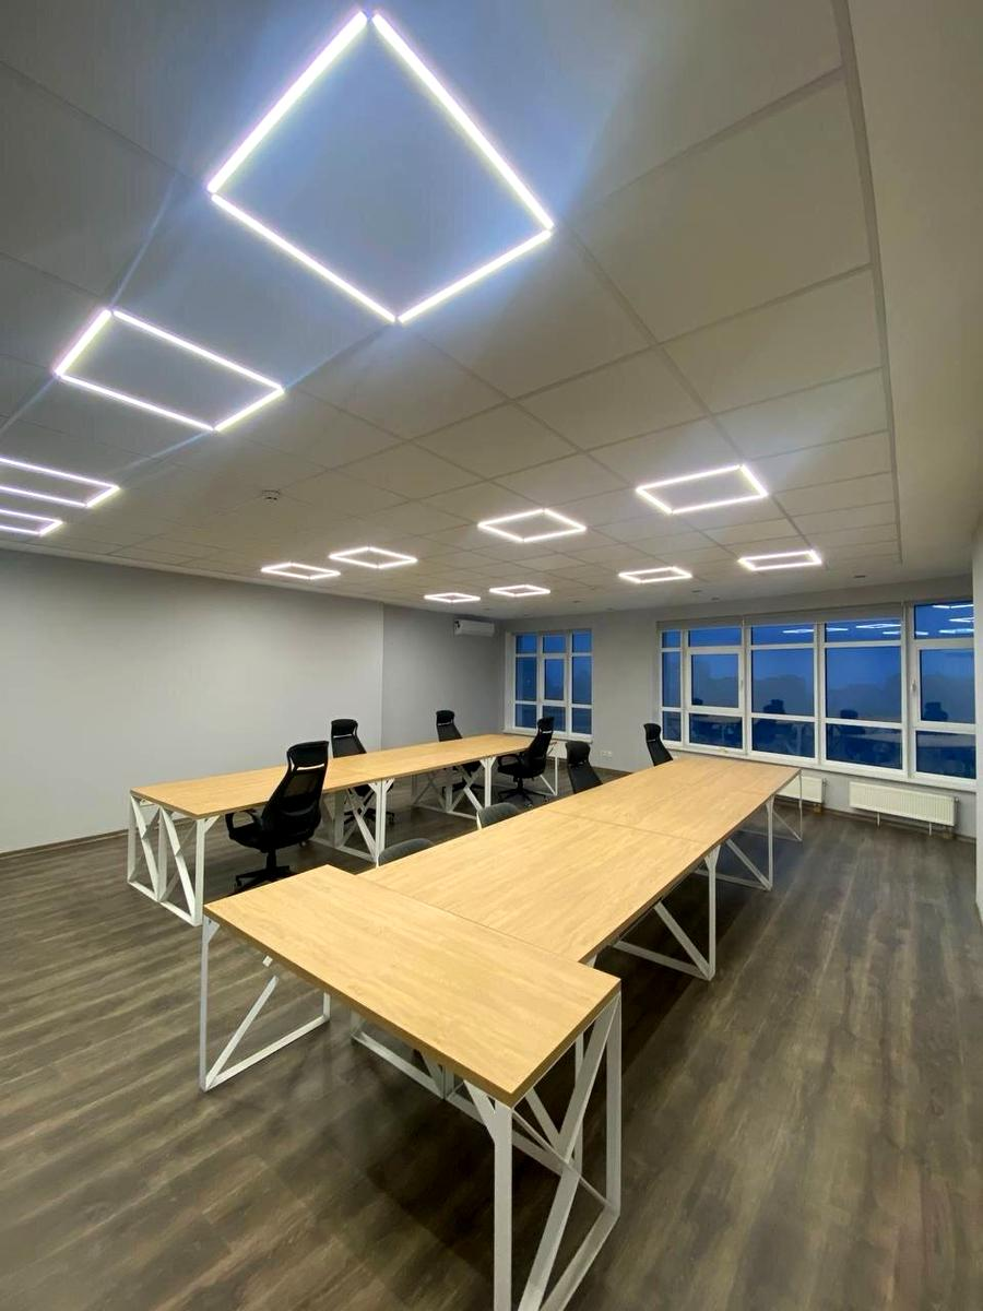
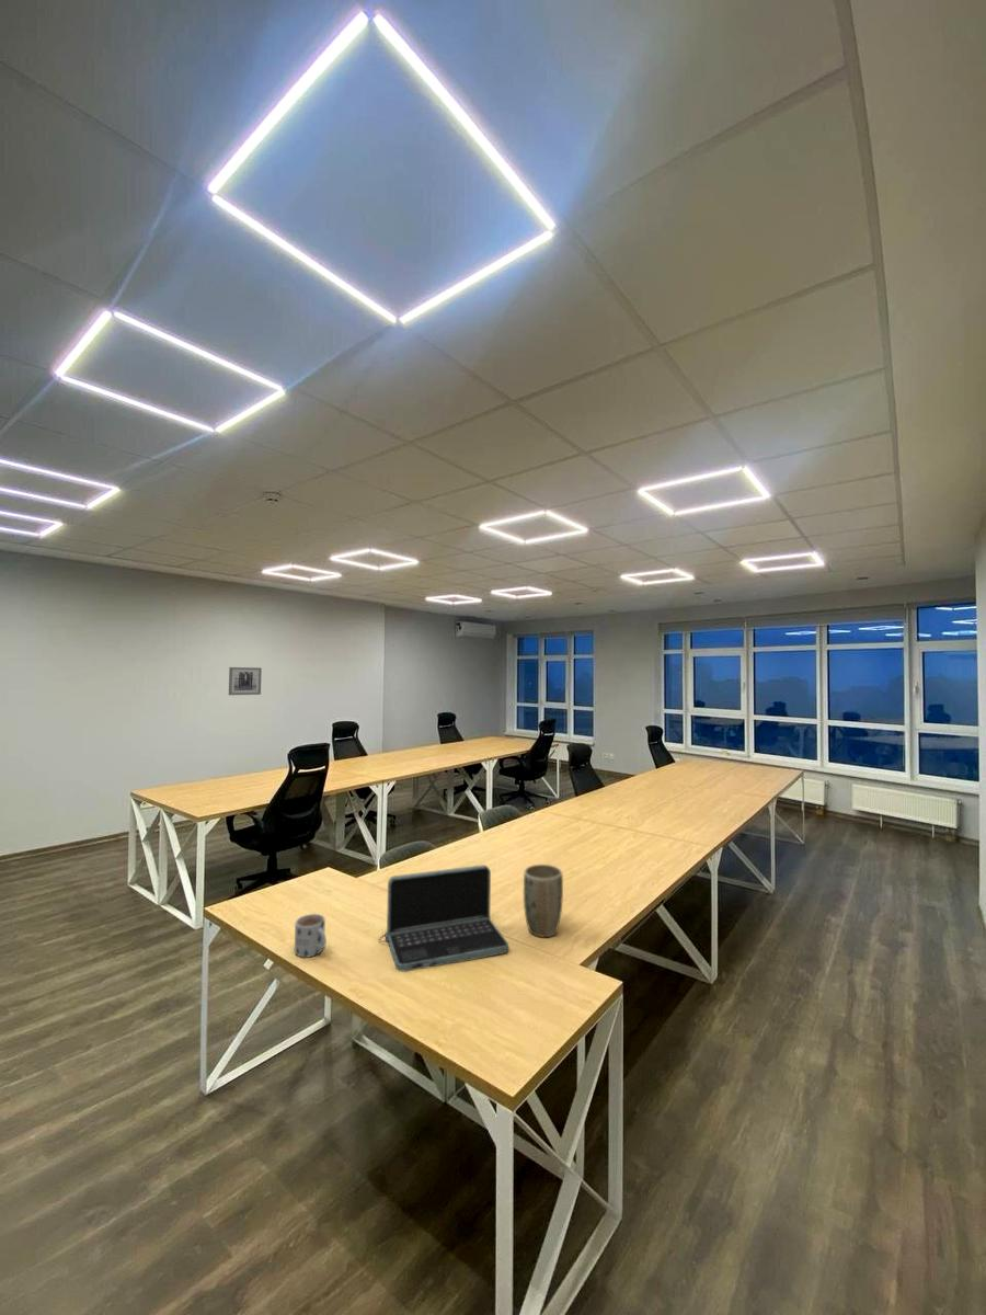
+ wall art [228,666,263,696]
+ laptop [378,864,509,972]
+ plant pot [523,864,564,938]
+ mug [294,913,328,959]
